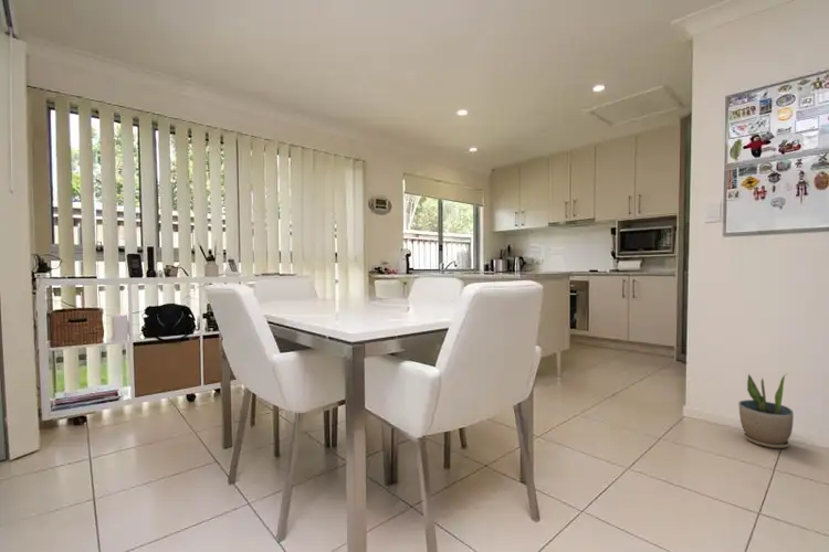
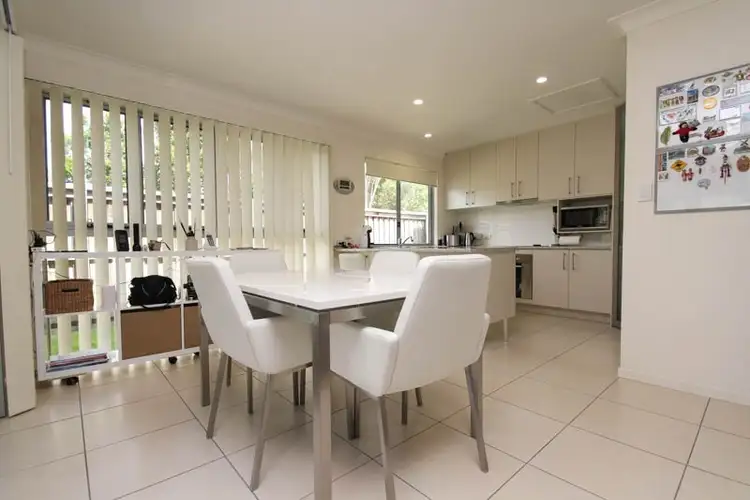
- potted plant [737,372,795,449]
